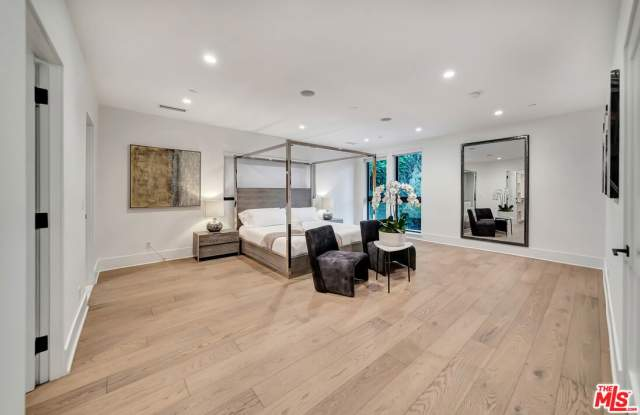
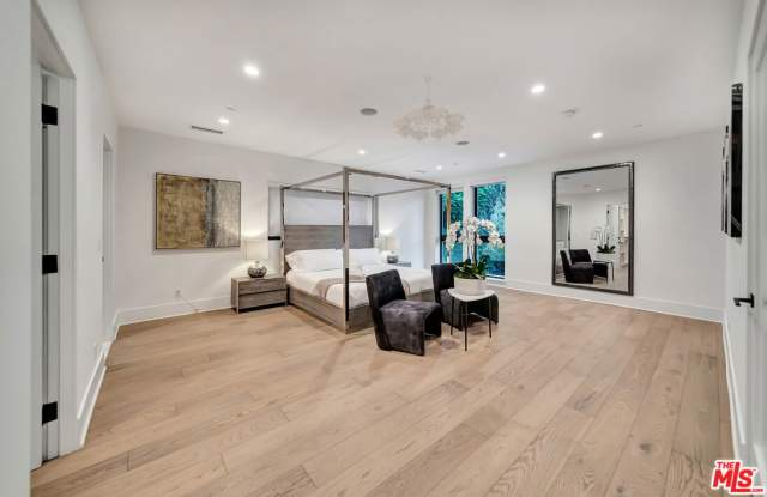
+ chandelier [392,74,466,143]
